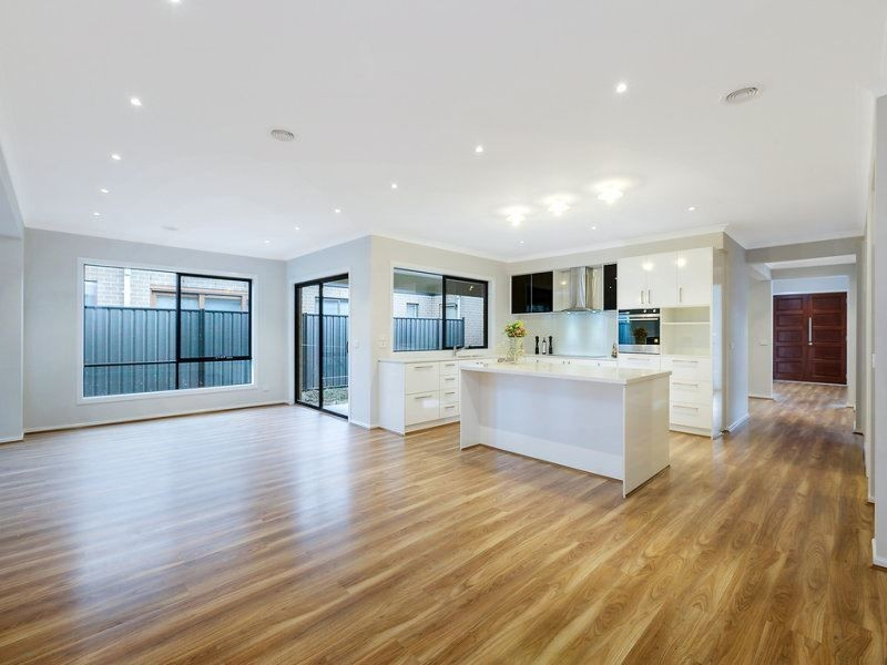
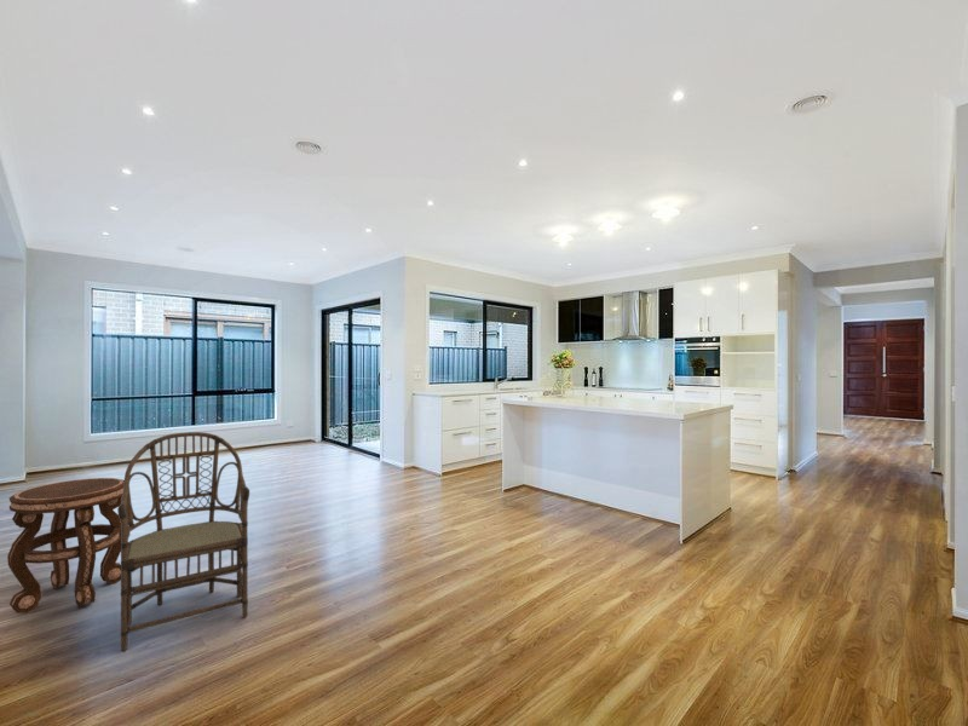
+ side table [6,477,125,615]
+ armchair [116,431,250,652]
